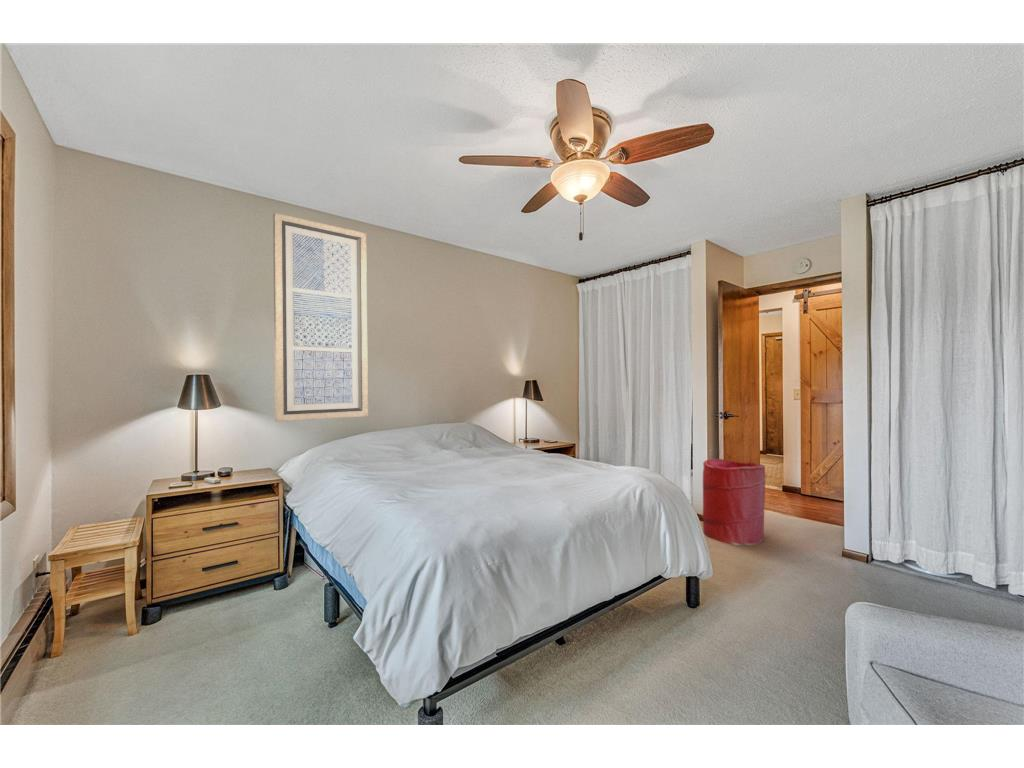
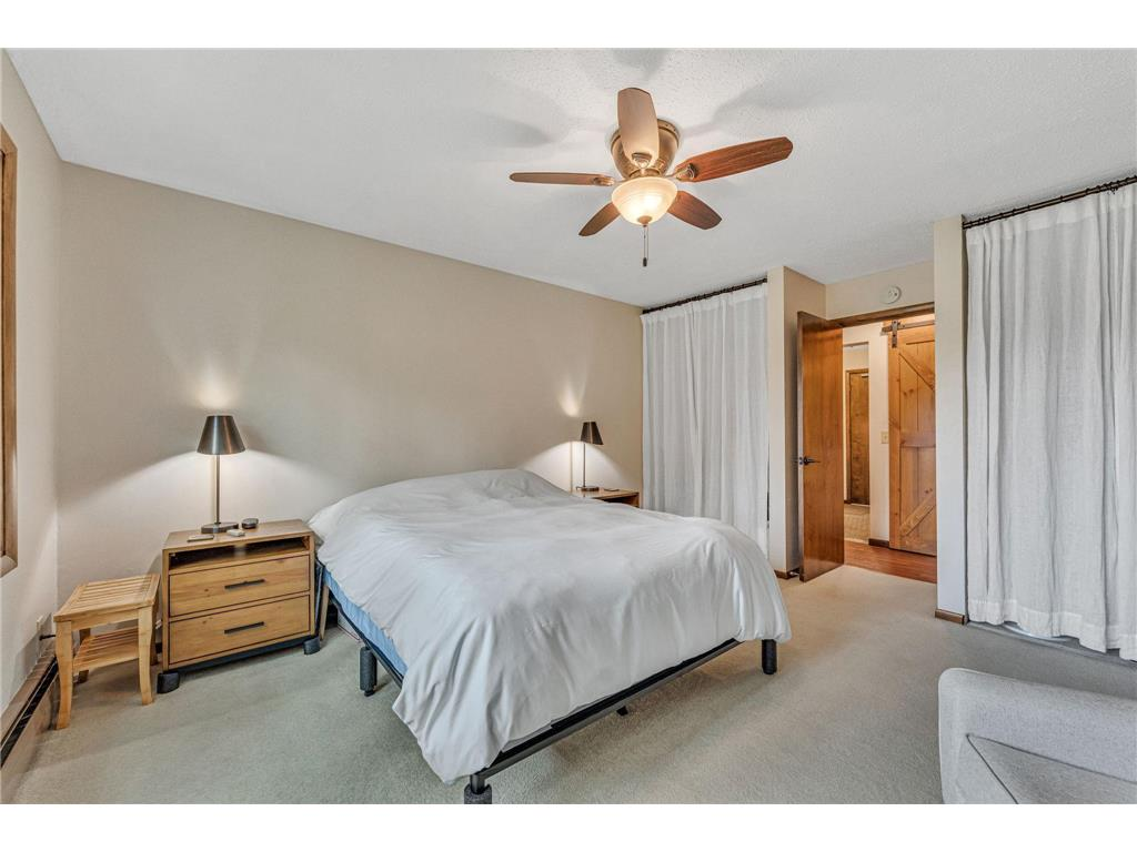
- wall art [272,212,369,422]
- laundry hamper [702,458,766,546]
